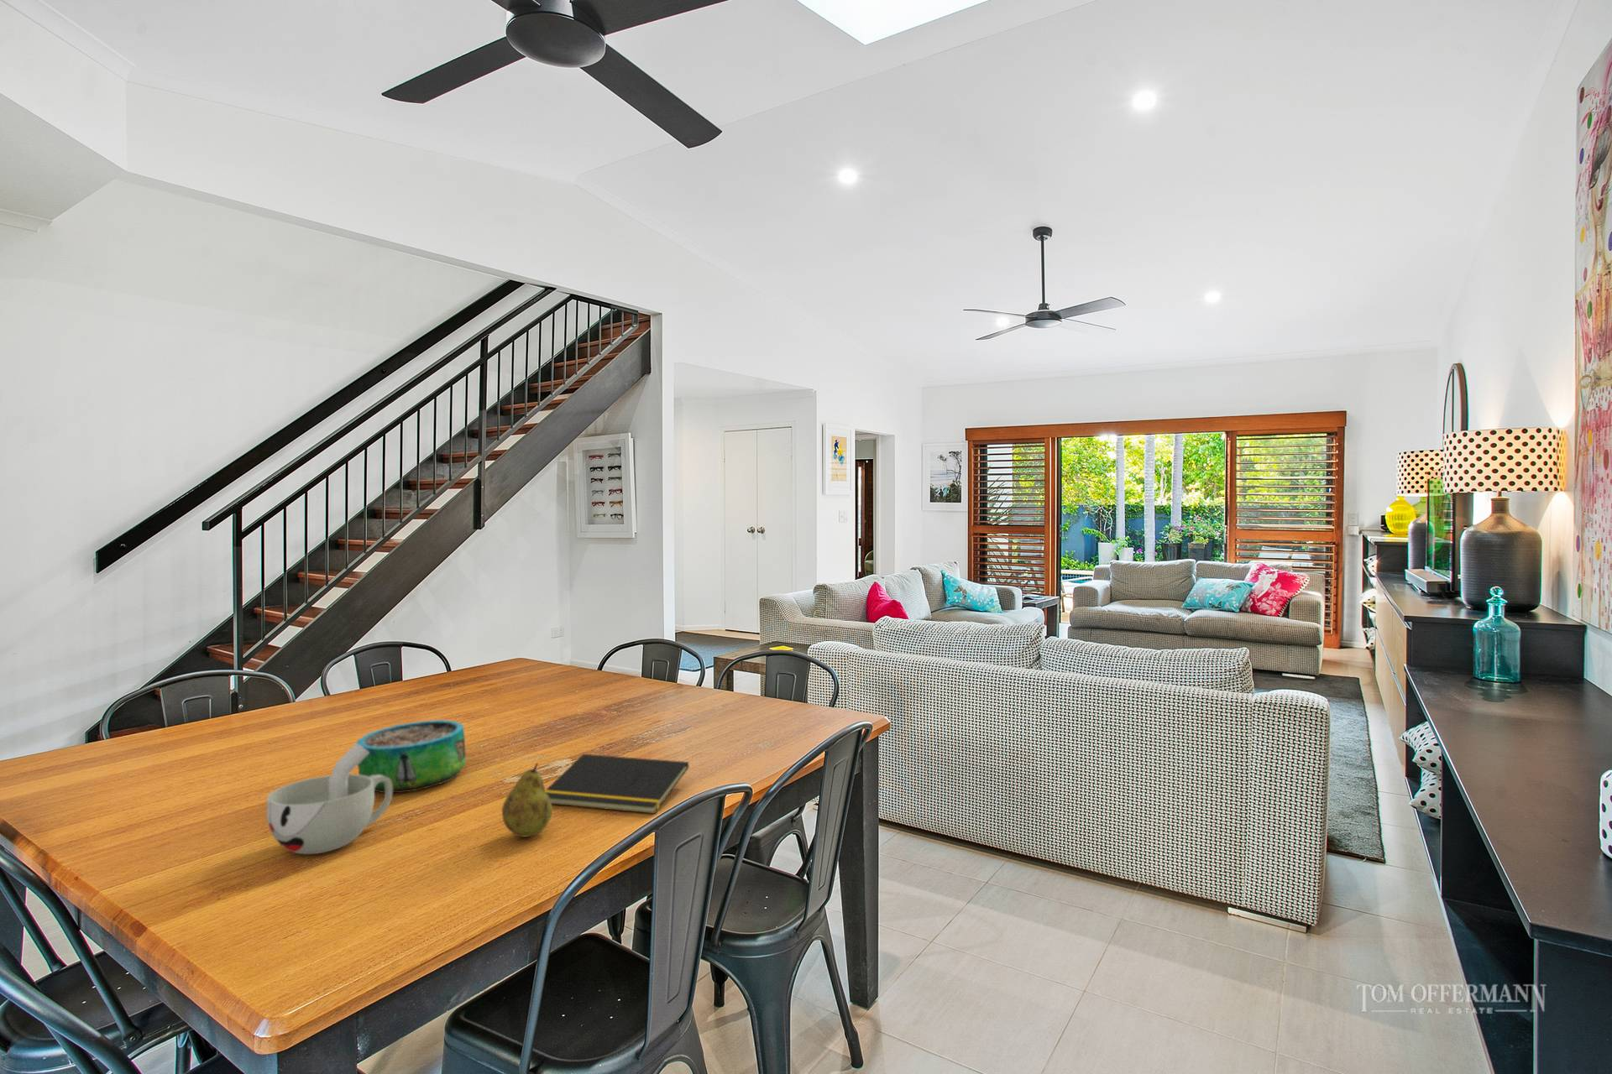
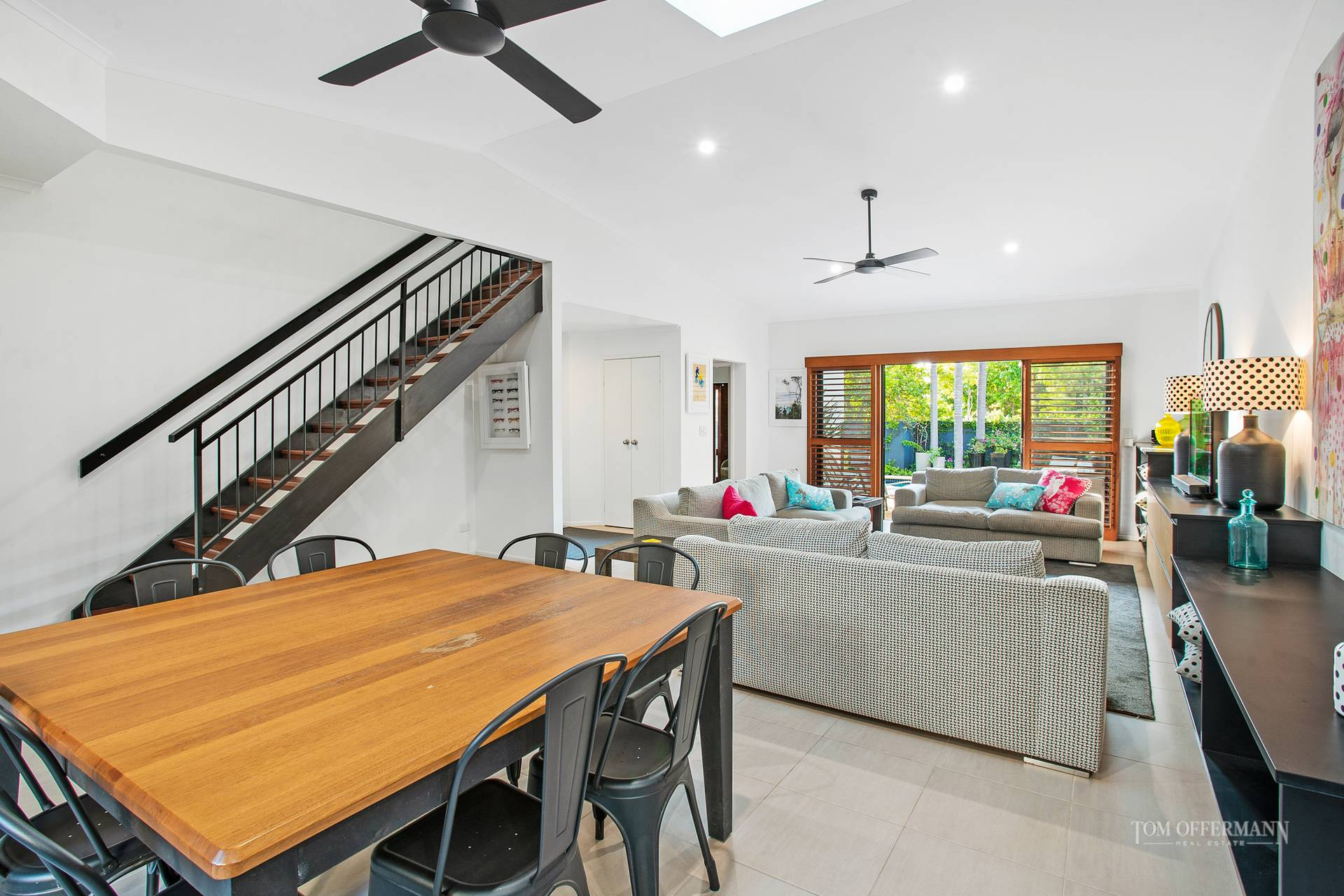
- decorative bowl [356,719,467,794]
- fruit [501,762,553,838]
- cup [266,742,393,855]
- notepad [545,754,690,815]
